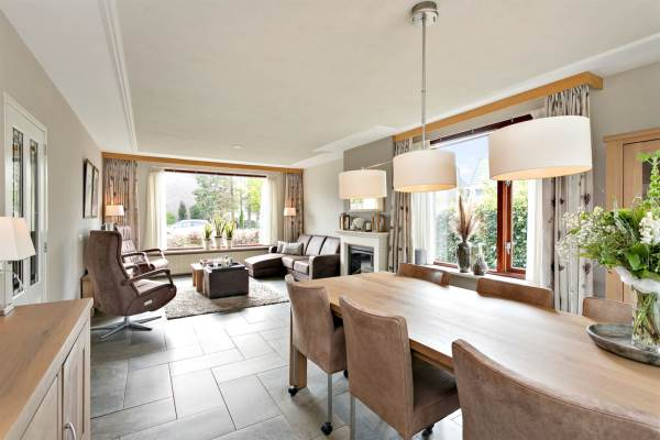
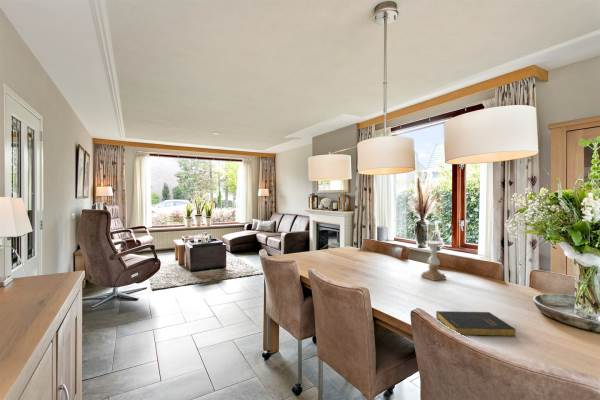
+ candle holder [420,240,447,282]
+ book [434,310,517,337]
